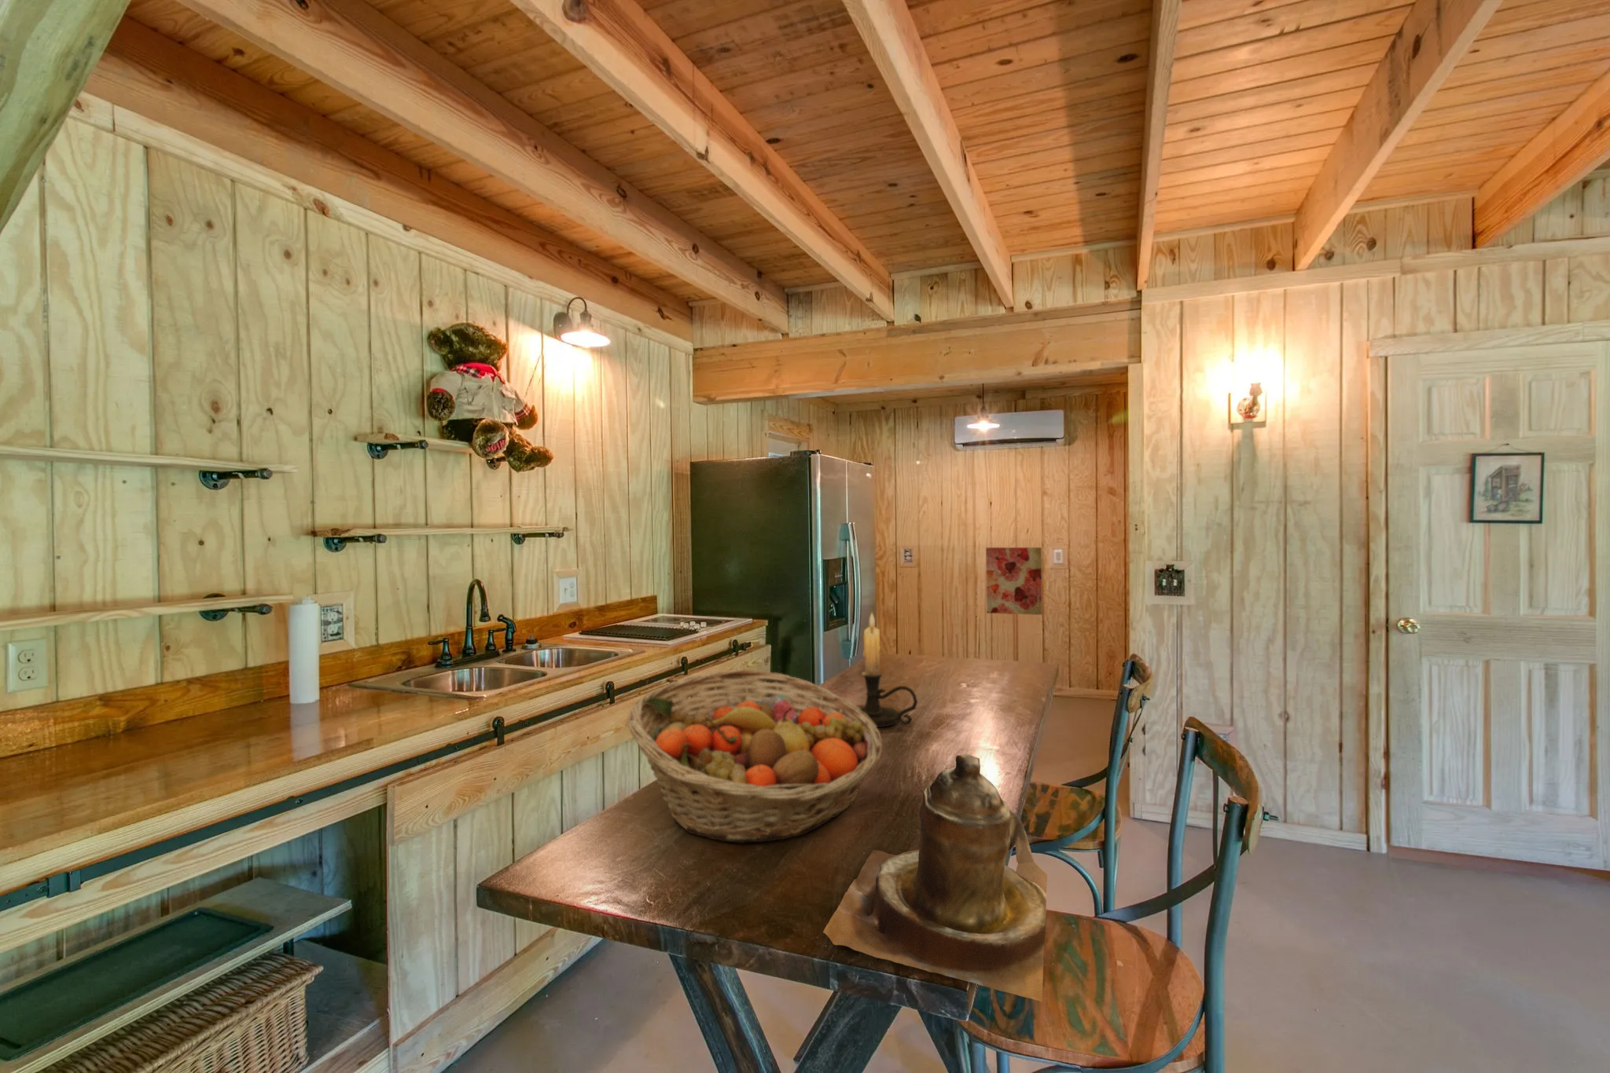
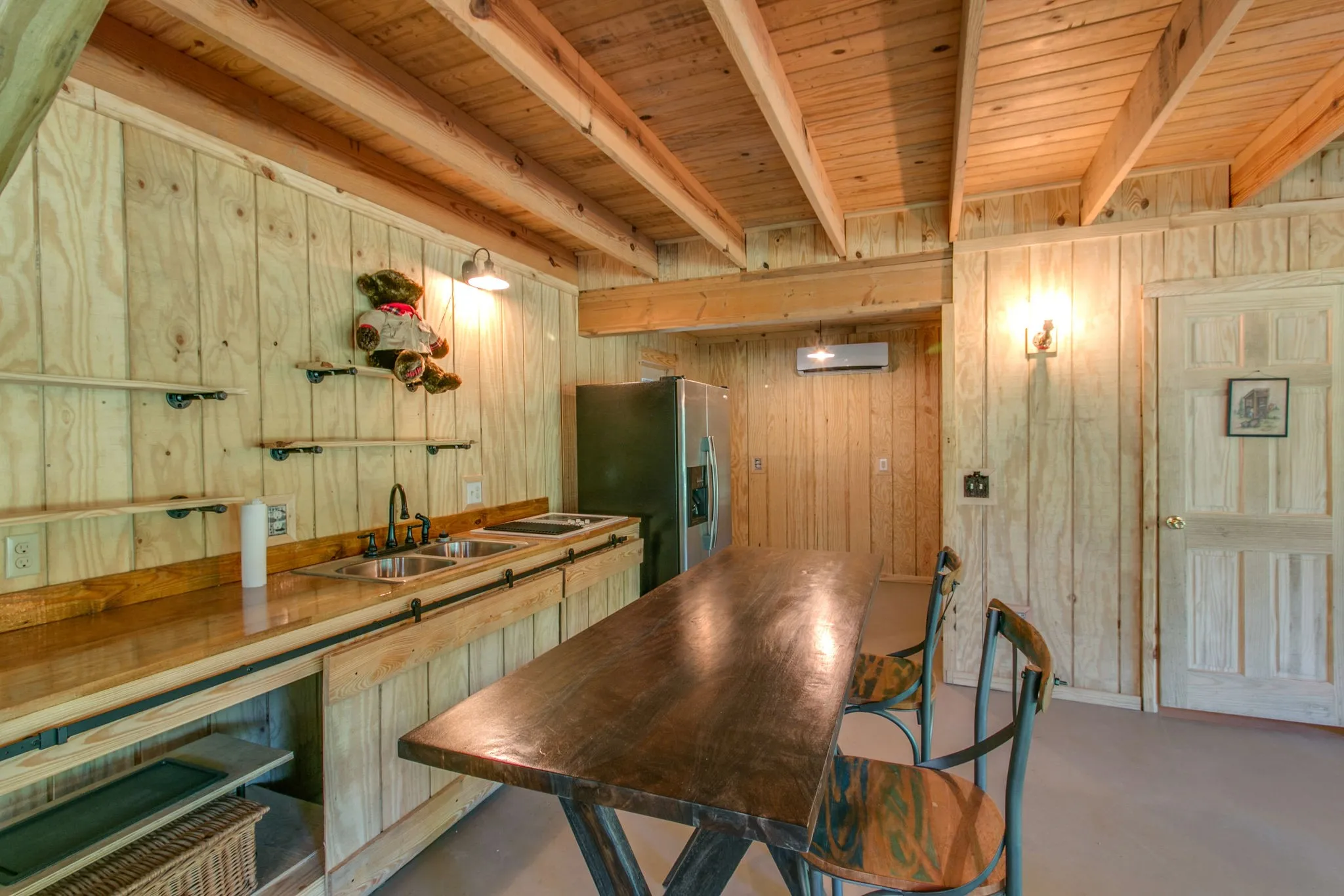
- fruit basket [625,668,884,843]
- candle holder [855,612,918,728]
- teapot [822,753,1048,1002]
- wall art [985,547,1043,616]
